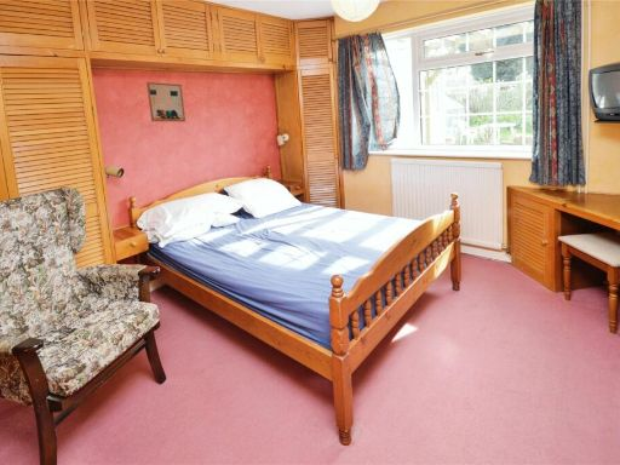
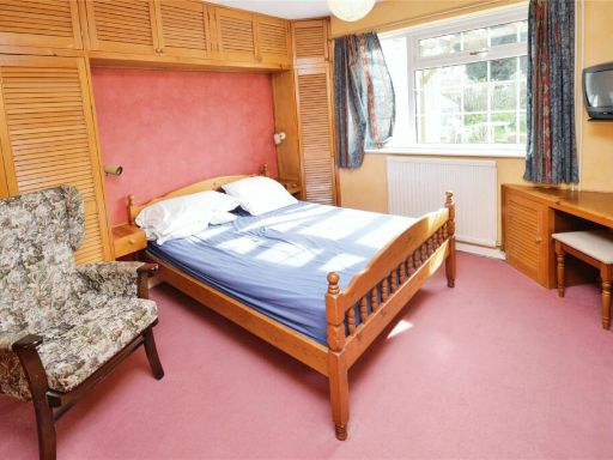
- wall art [145,81,186,124]
